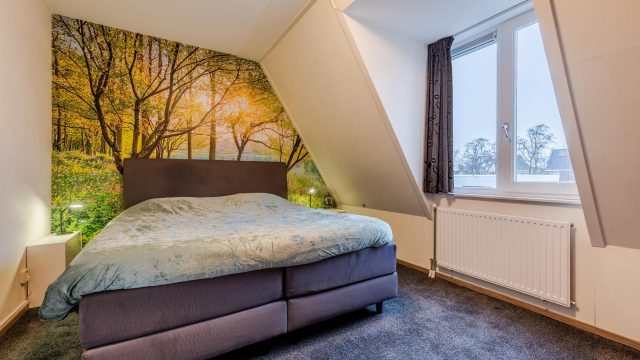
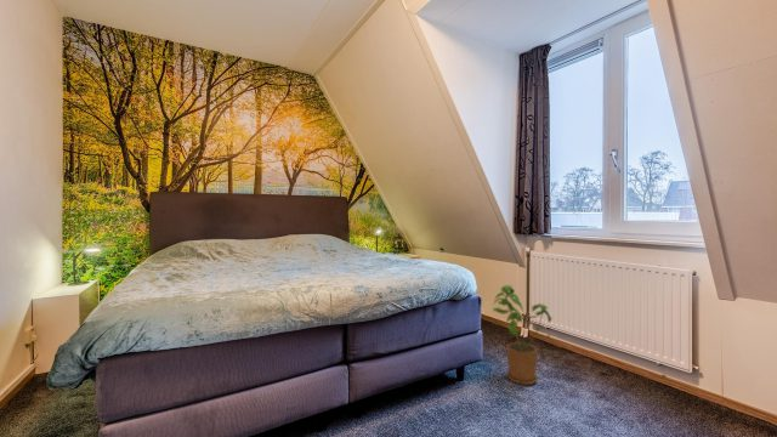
+ house plant [492,284,552,386]
